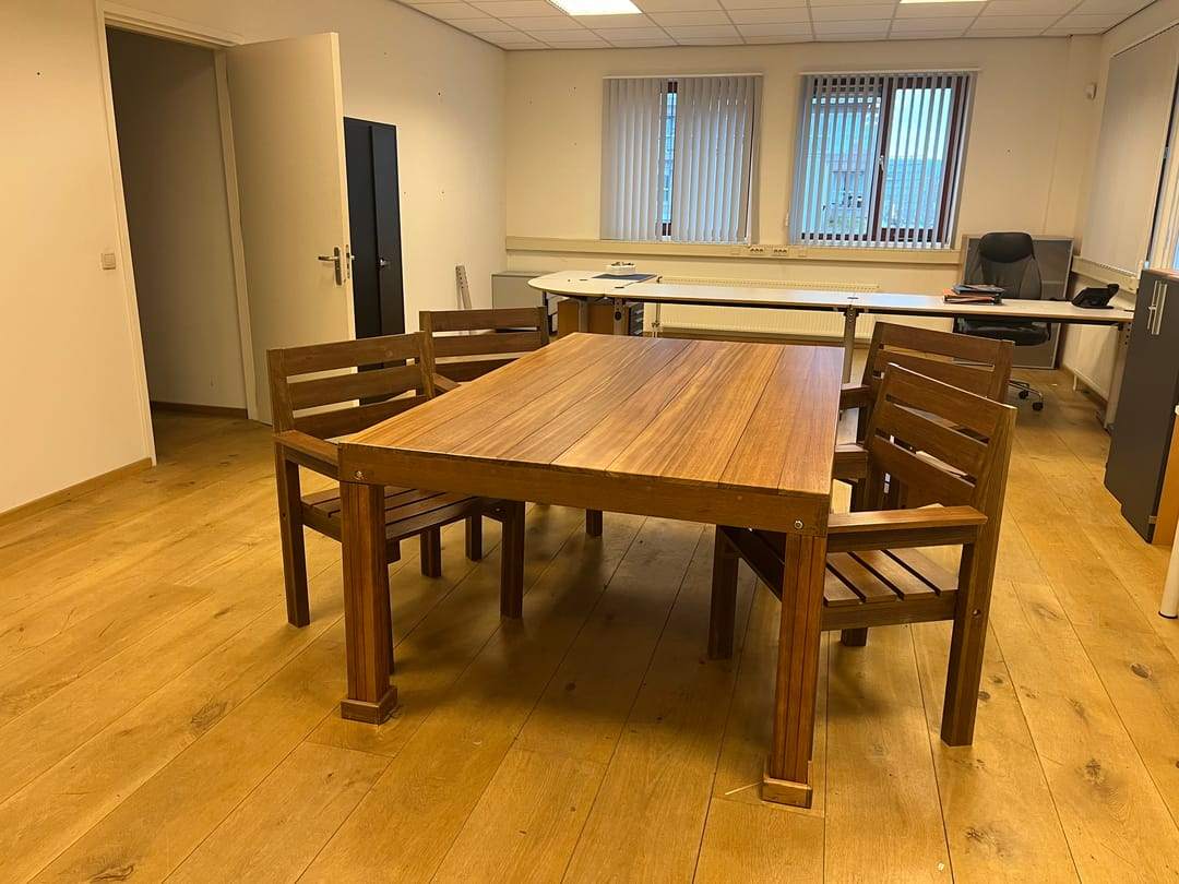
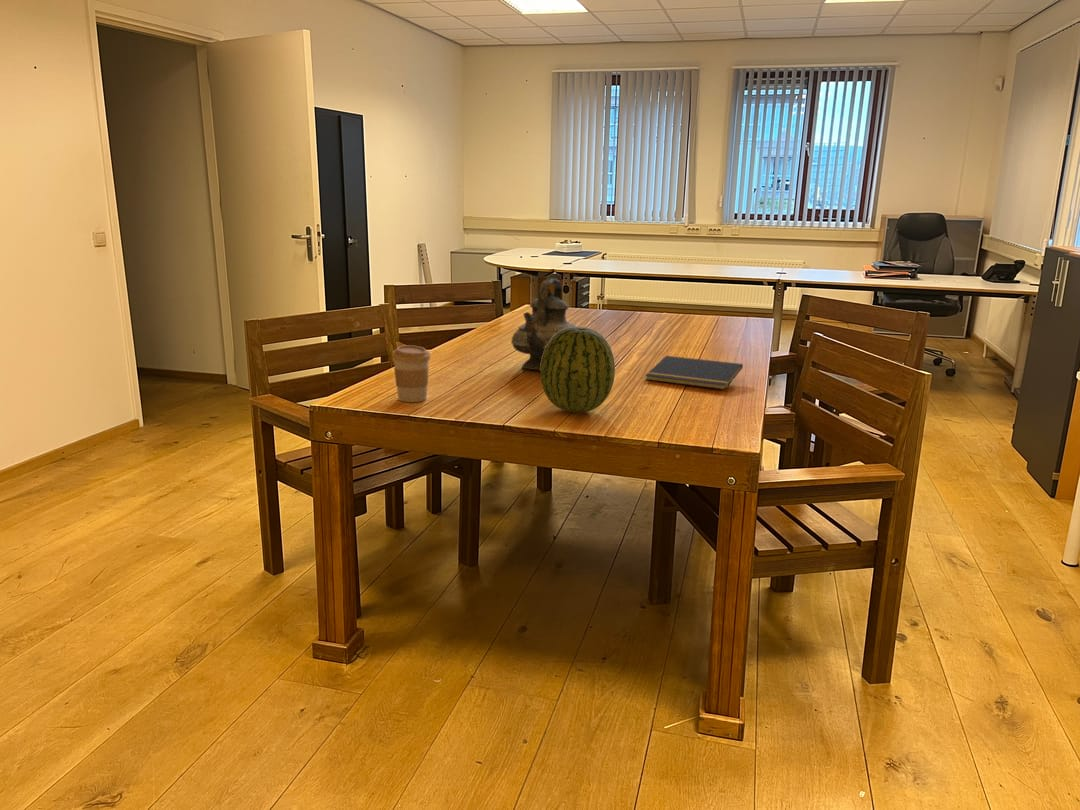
+ notepad [644,355,744,391]
+ coffee cup [391,344,432,403]
+ fruit [540,326,616,413]
+ teapot [510,275,578,371]
